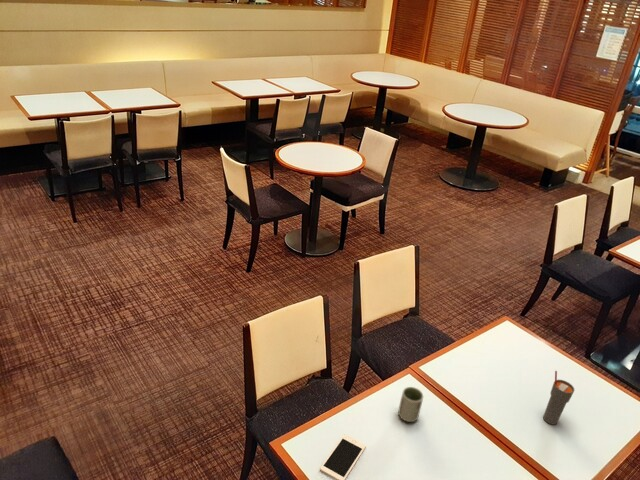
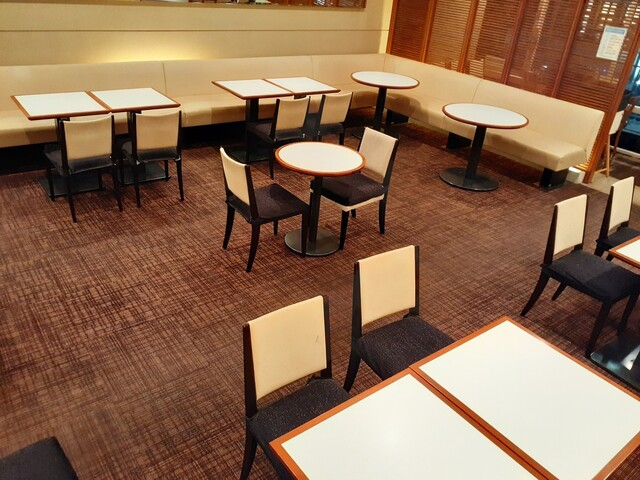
- cup [397,386,425,423]
- cup [542,370,576,426]
- cell phone [319,433,367,480]
